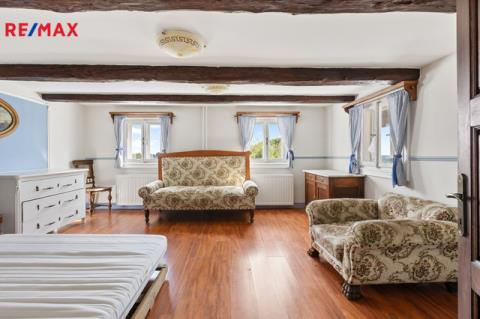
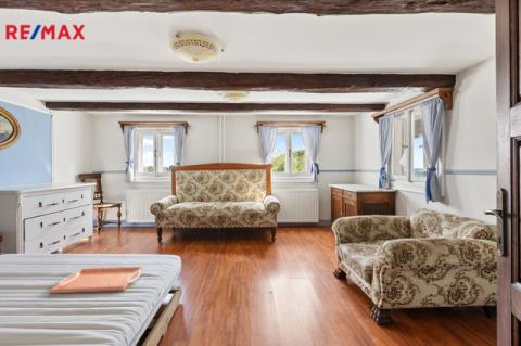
+ serving tray [49,266,143,294]
